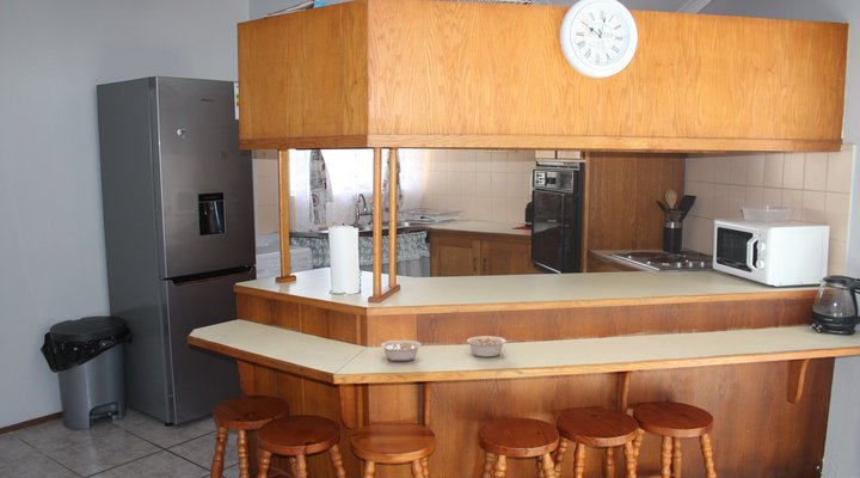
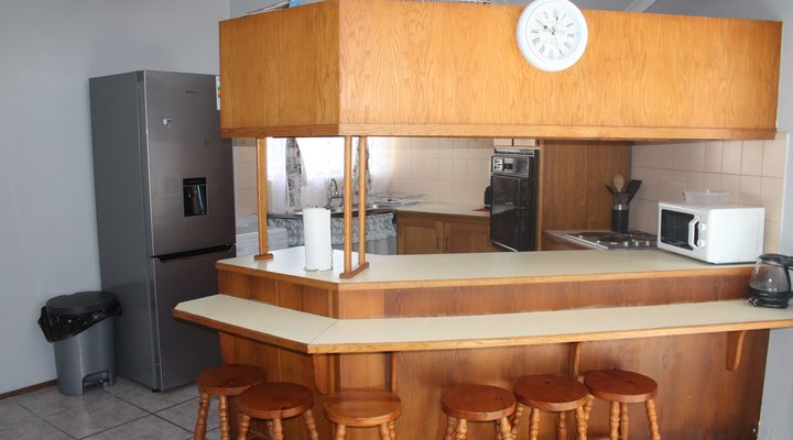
- legume [376,337,423,363]
- legume [466,335,514,358]
